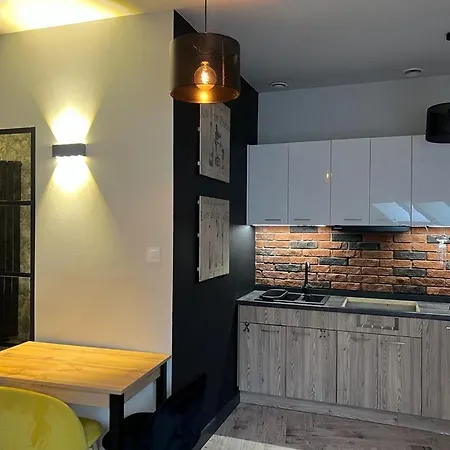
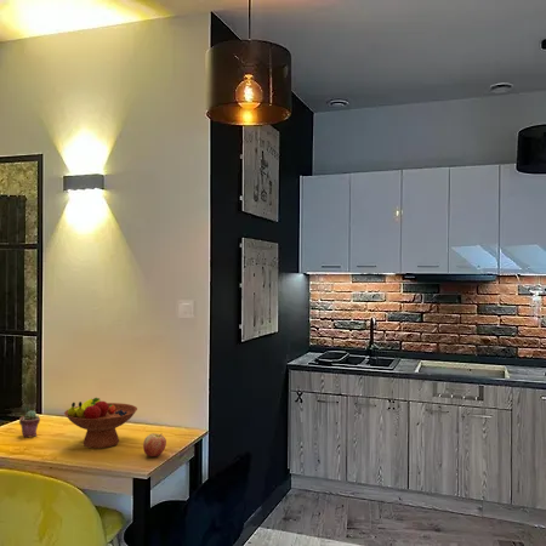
+ potted succulent [18,409,41,438]
+ apple [142,432,167,457]
+ fruit bowl [63,397,138,450]
